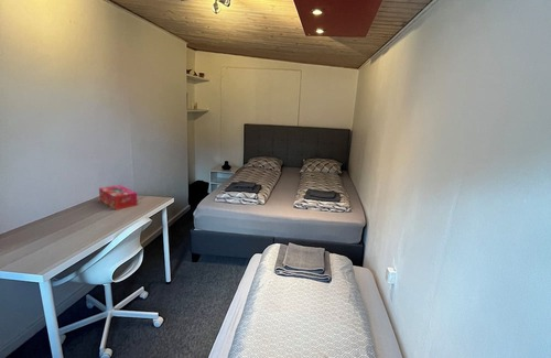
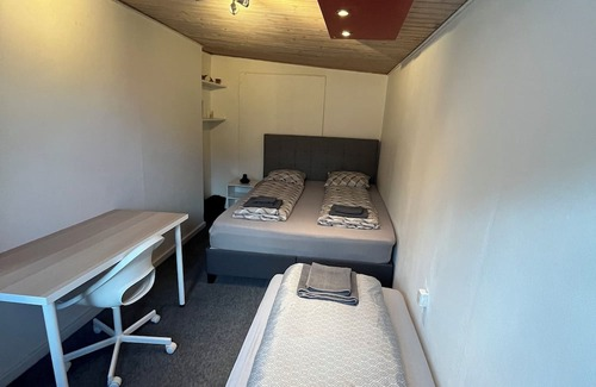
- tissue box [98,184,139,211]
